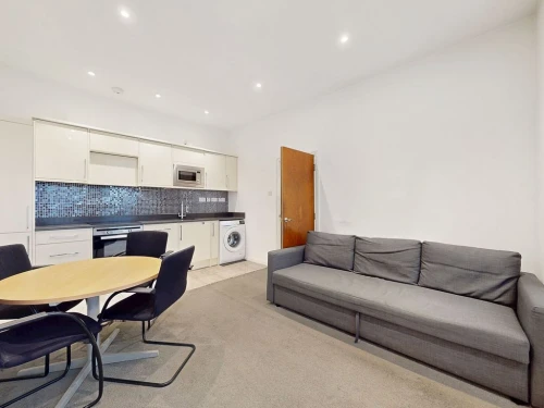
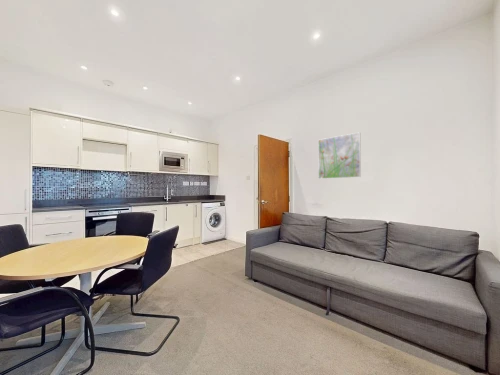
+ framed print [317,131,362,180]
